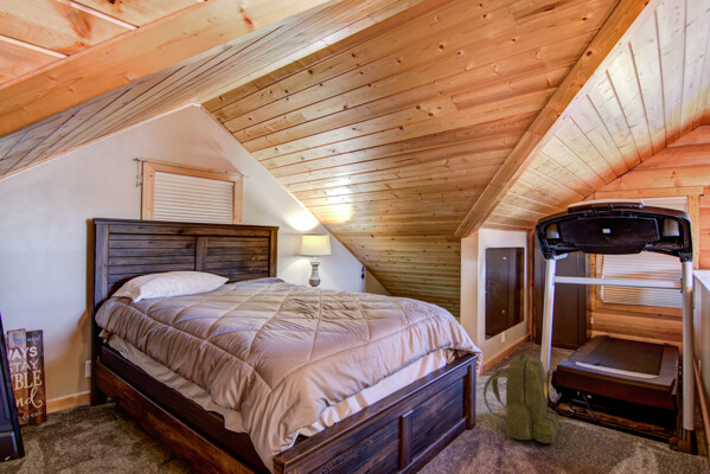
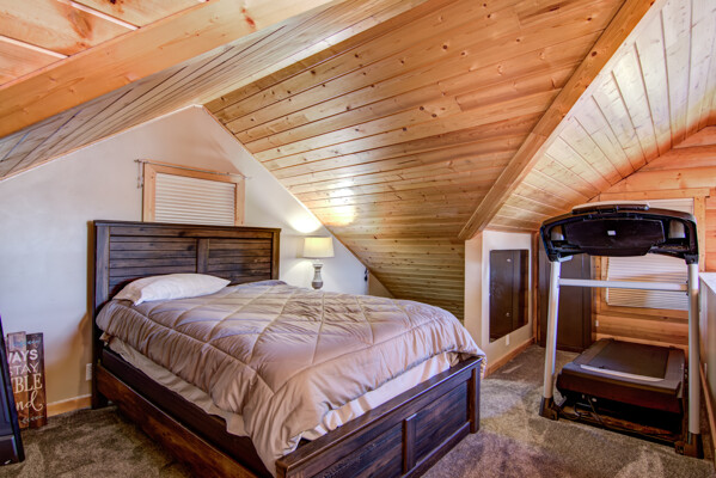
- backpack [482,354,562,444]
